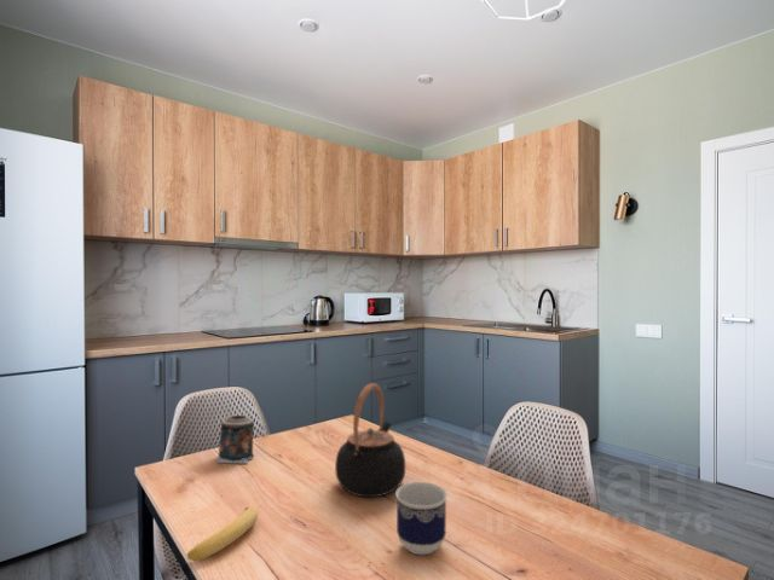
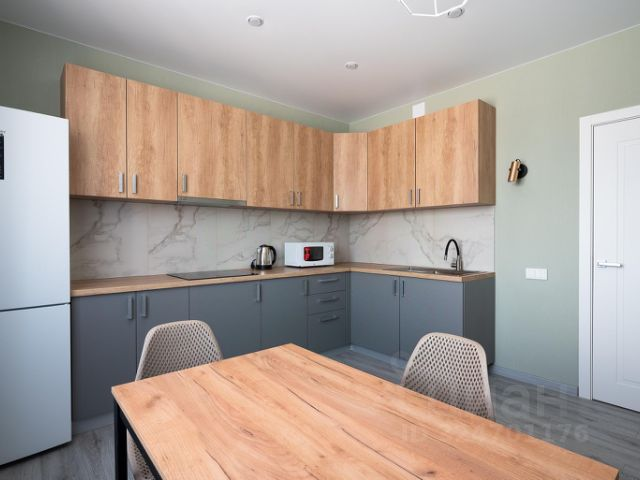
- cup [394,481,449,556]
- banana [186,505,260,562]
- candle [216,414,255,465]
- teapot [334,382,406,498]
